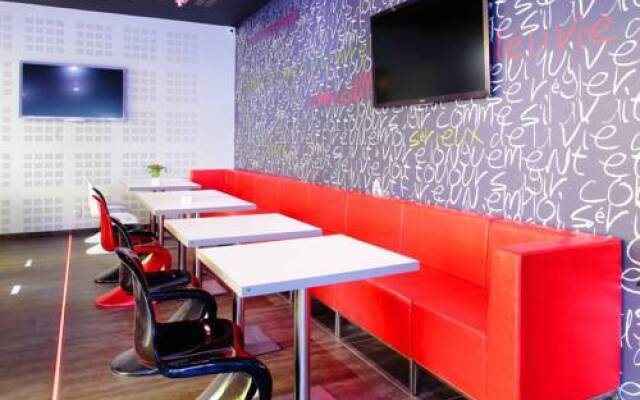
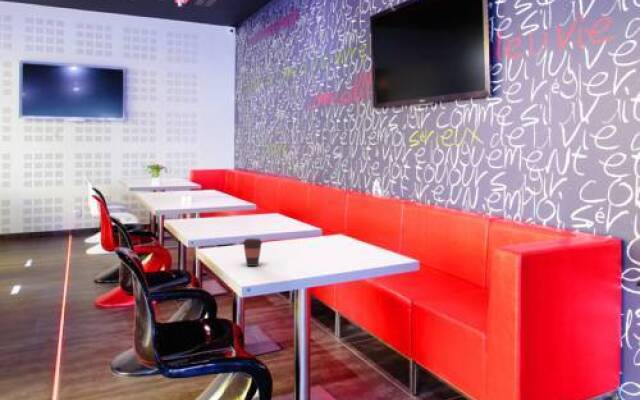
+ coffee cup [242,237,263,267]
